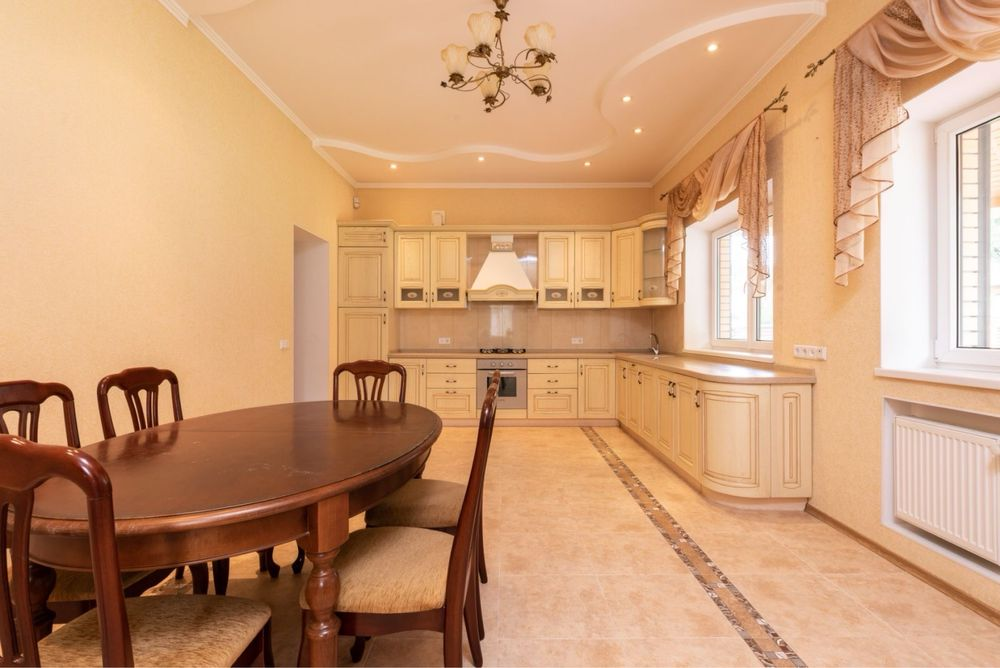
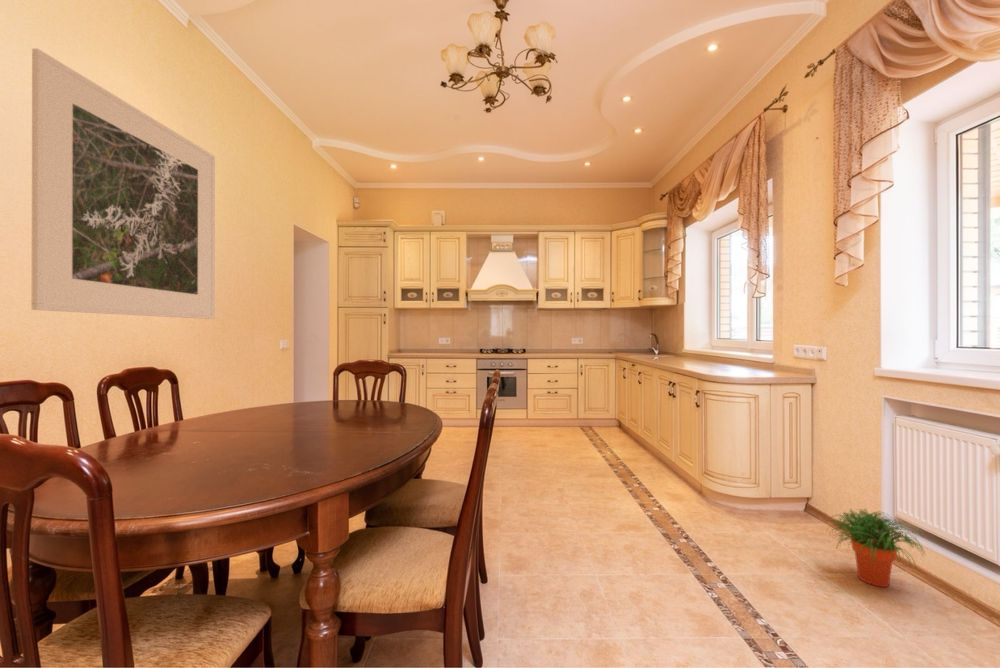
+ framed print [31,48,216,320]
+ potted plant [825,507,927,588]
